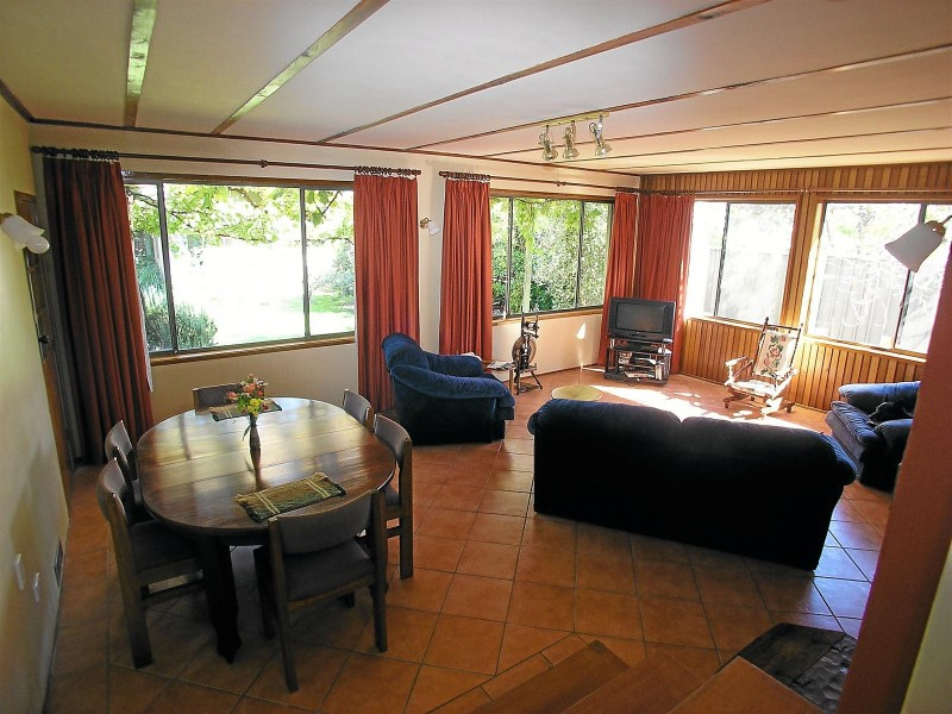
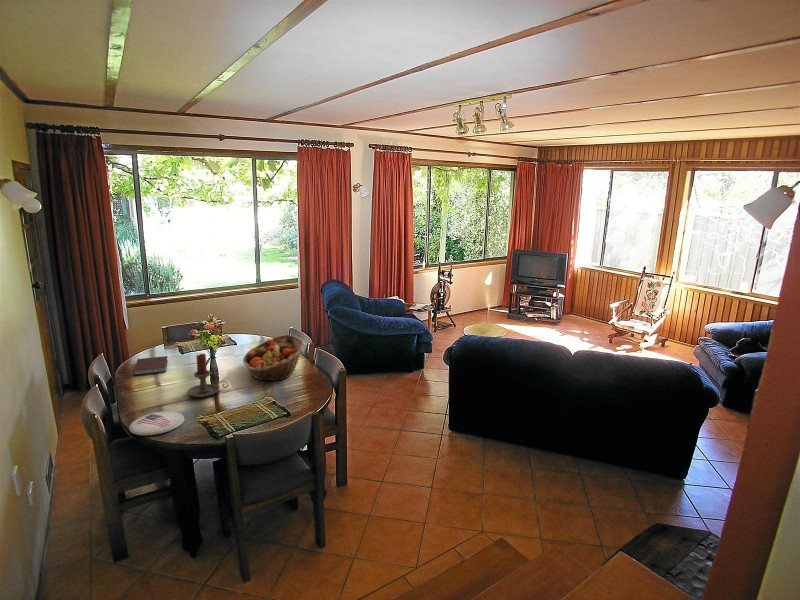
+ notebook [132,355,169,376]
+ candle holder [186,353,229,399]
+ fruit basket [242,334,307,382]
+ plate [128,410,185,436]
